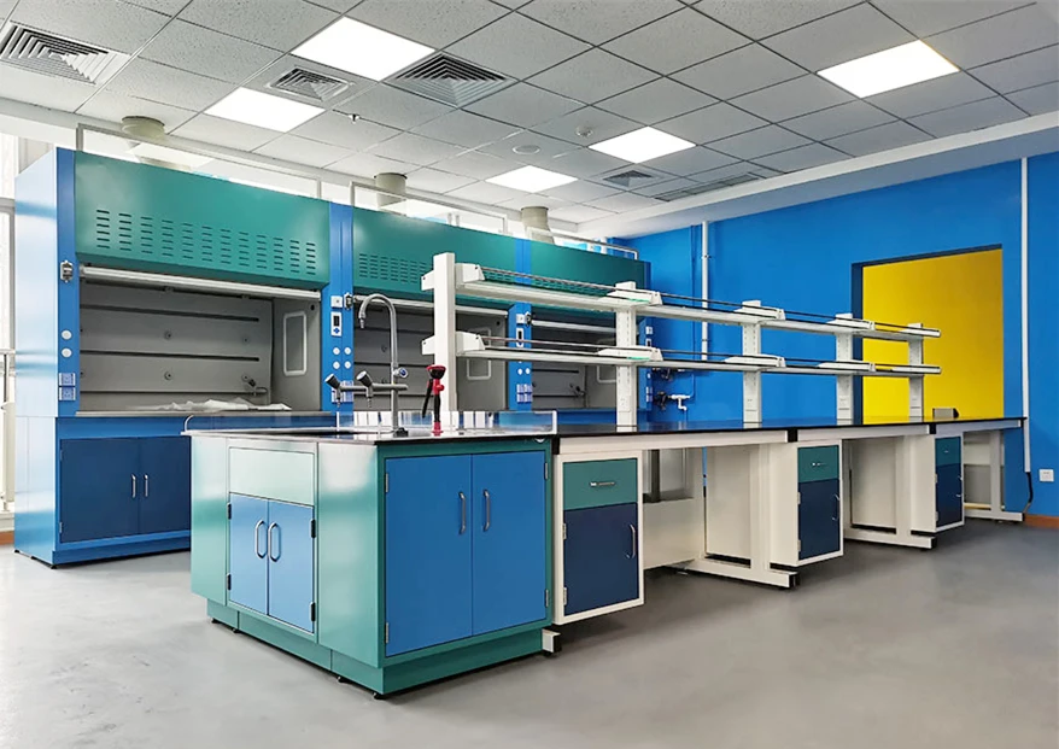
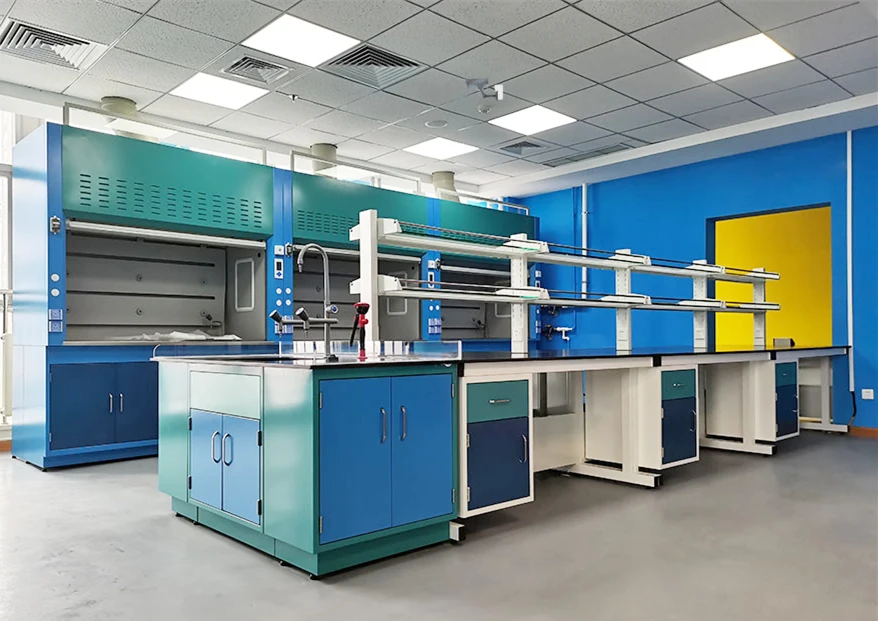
+ security camera [463,77,504,102]
